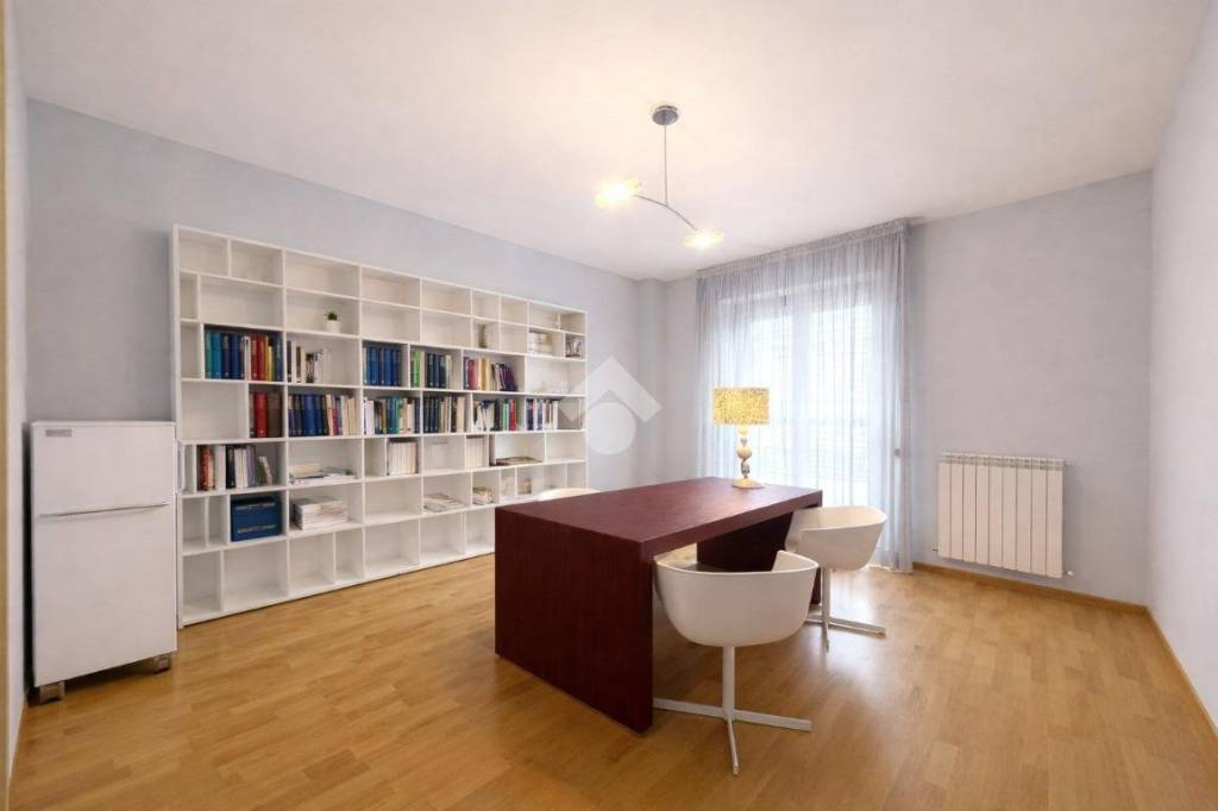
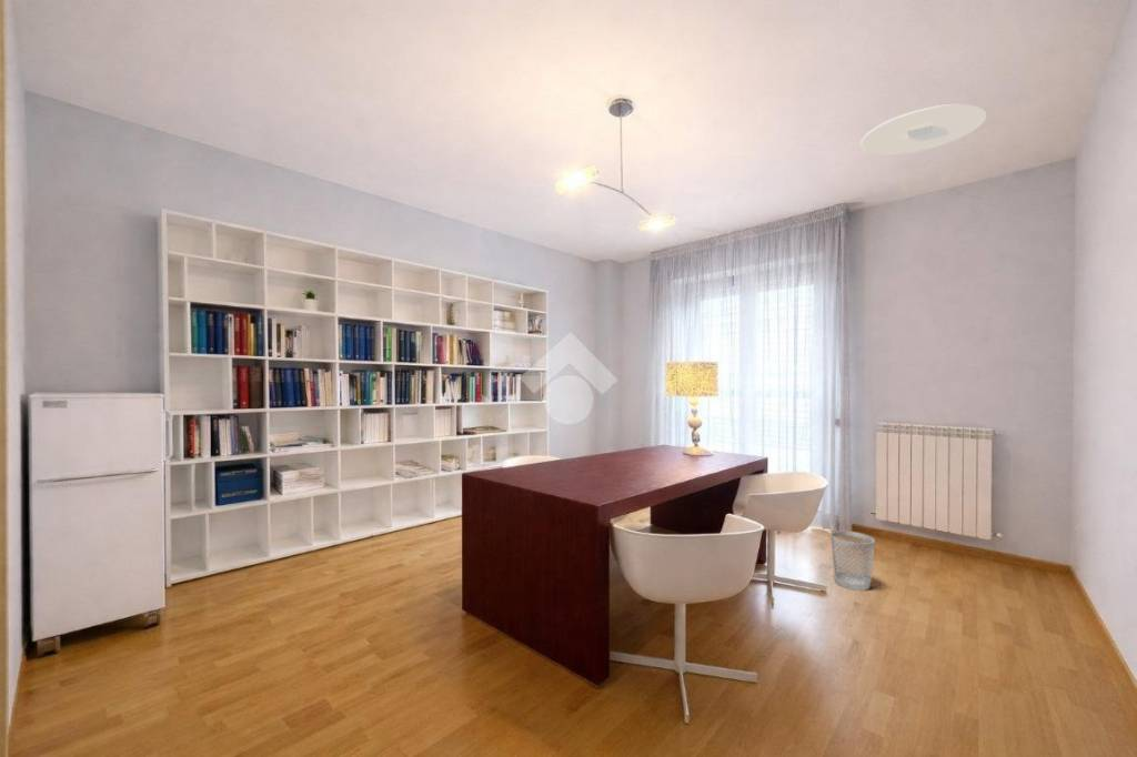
+ ceiling light [859,103,987,157]
+ wastebasket [829,529,876,592]
